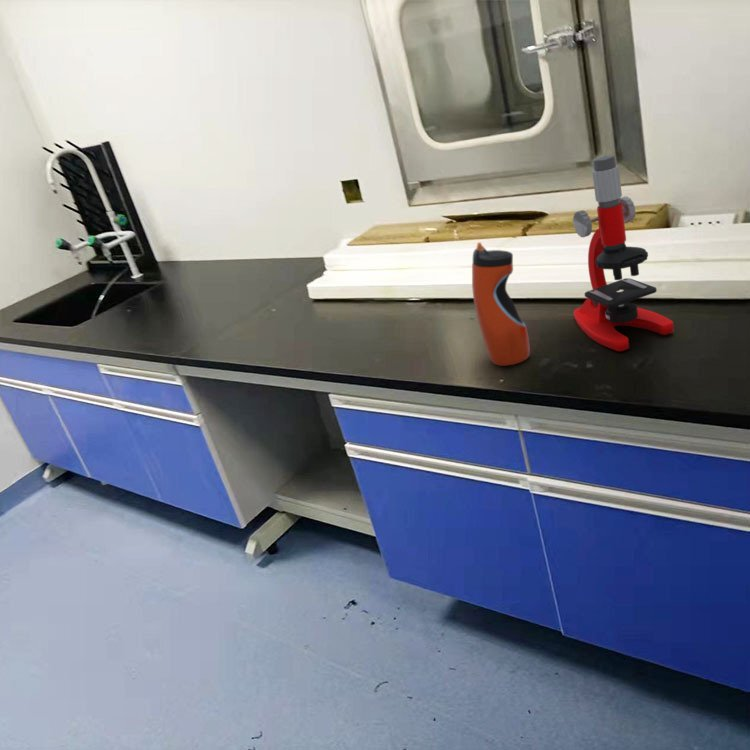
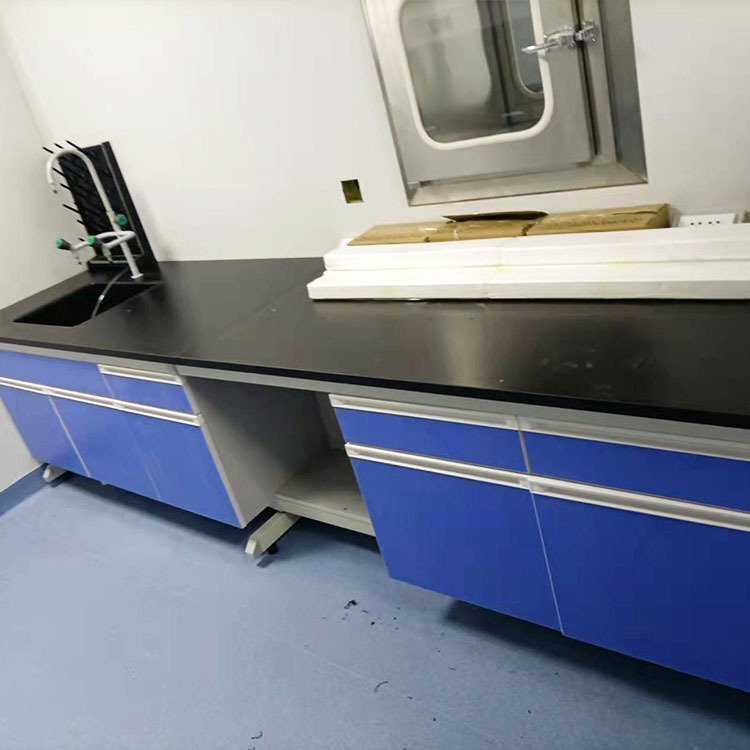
- water bottle [471,241,531,367]
- microscope [572,154,675,352]
